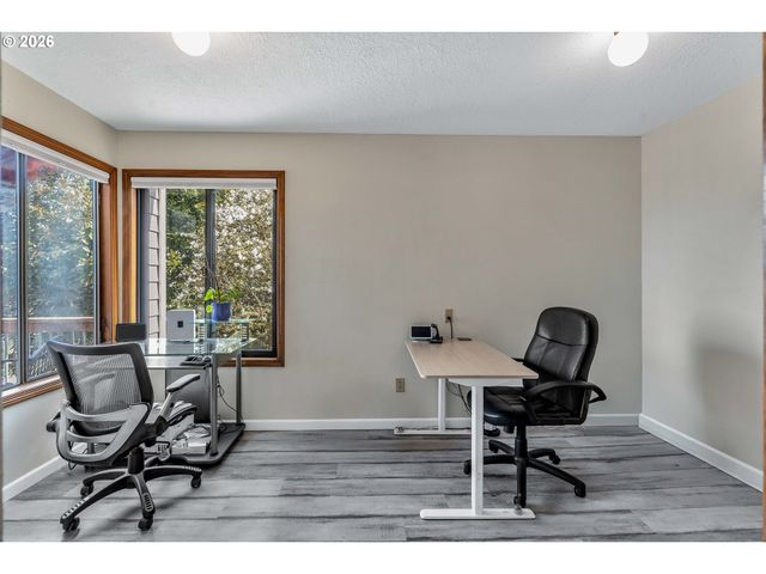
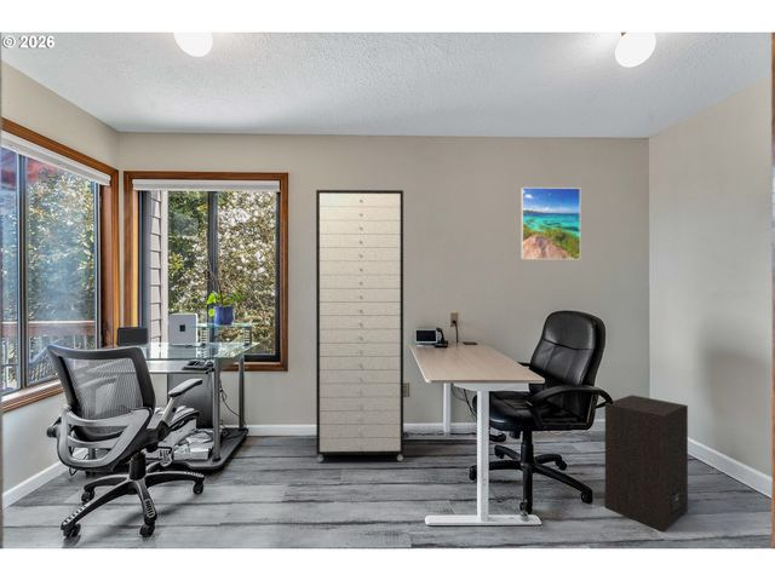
+ storage cabinet [315,189,404,462]
+ speaker [604,393,689,533]
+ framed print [519,186,581,260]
